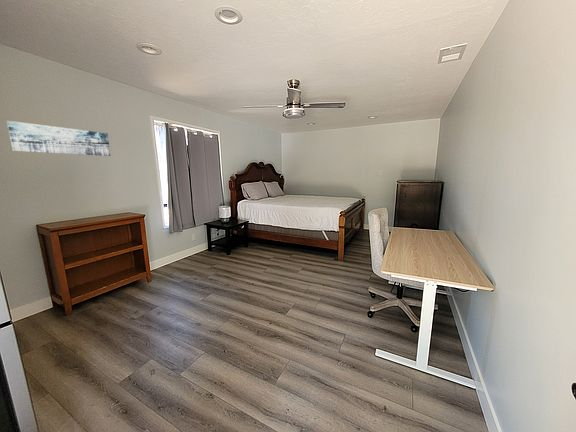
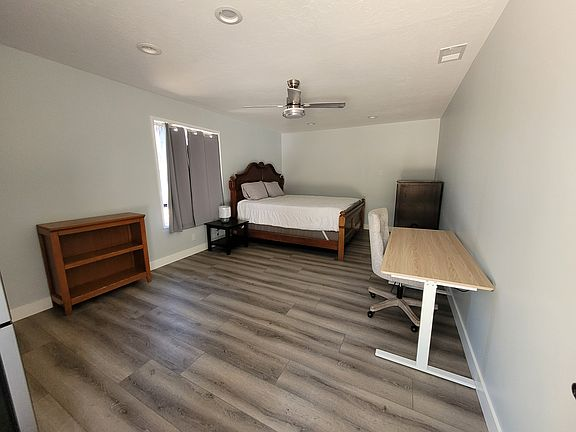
- wall art [6,120,112,157]
